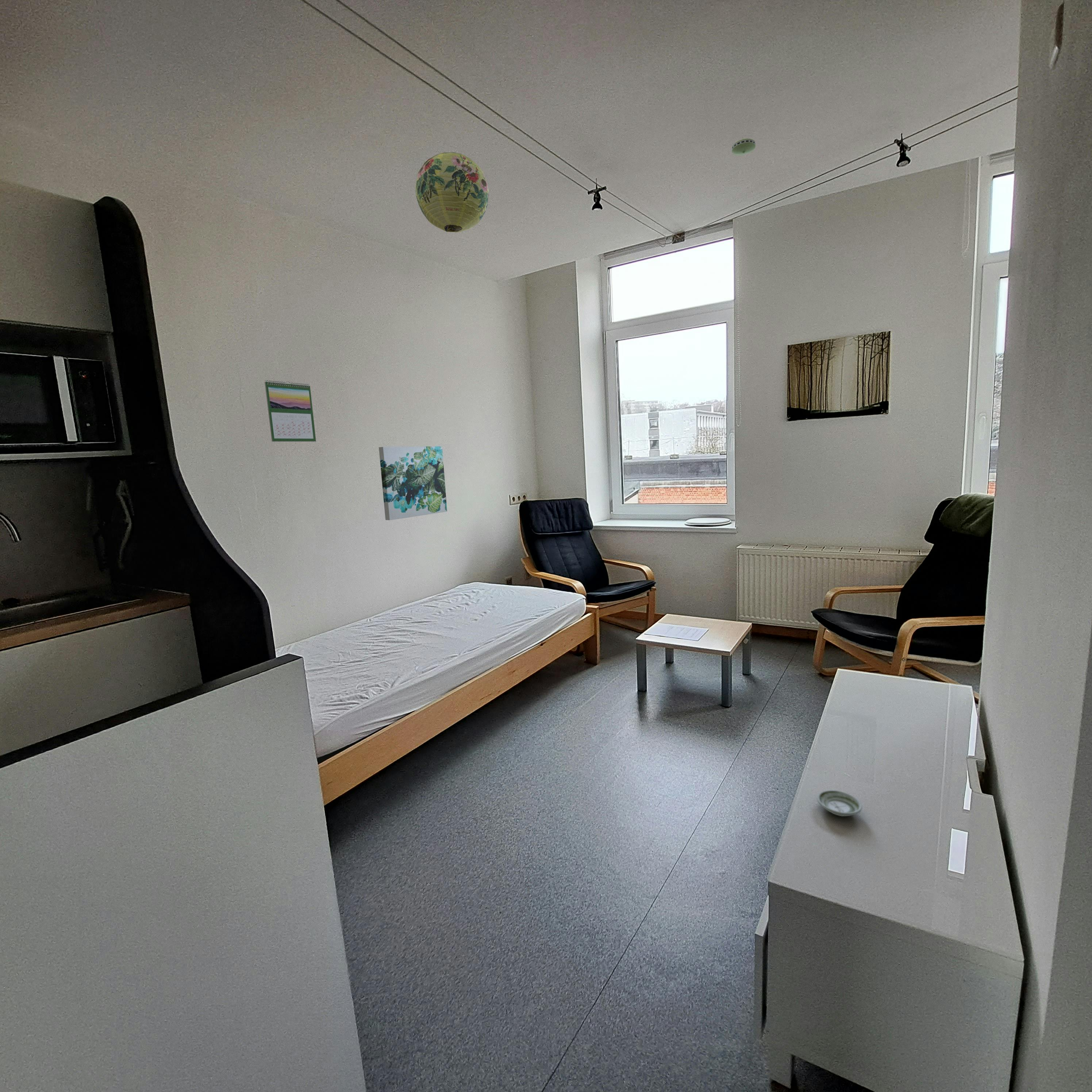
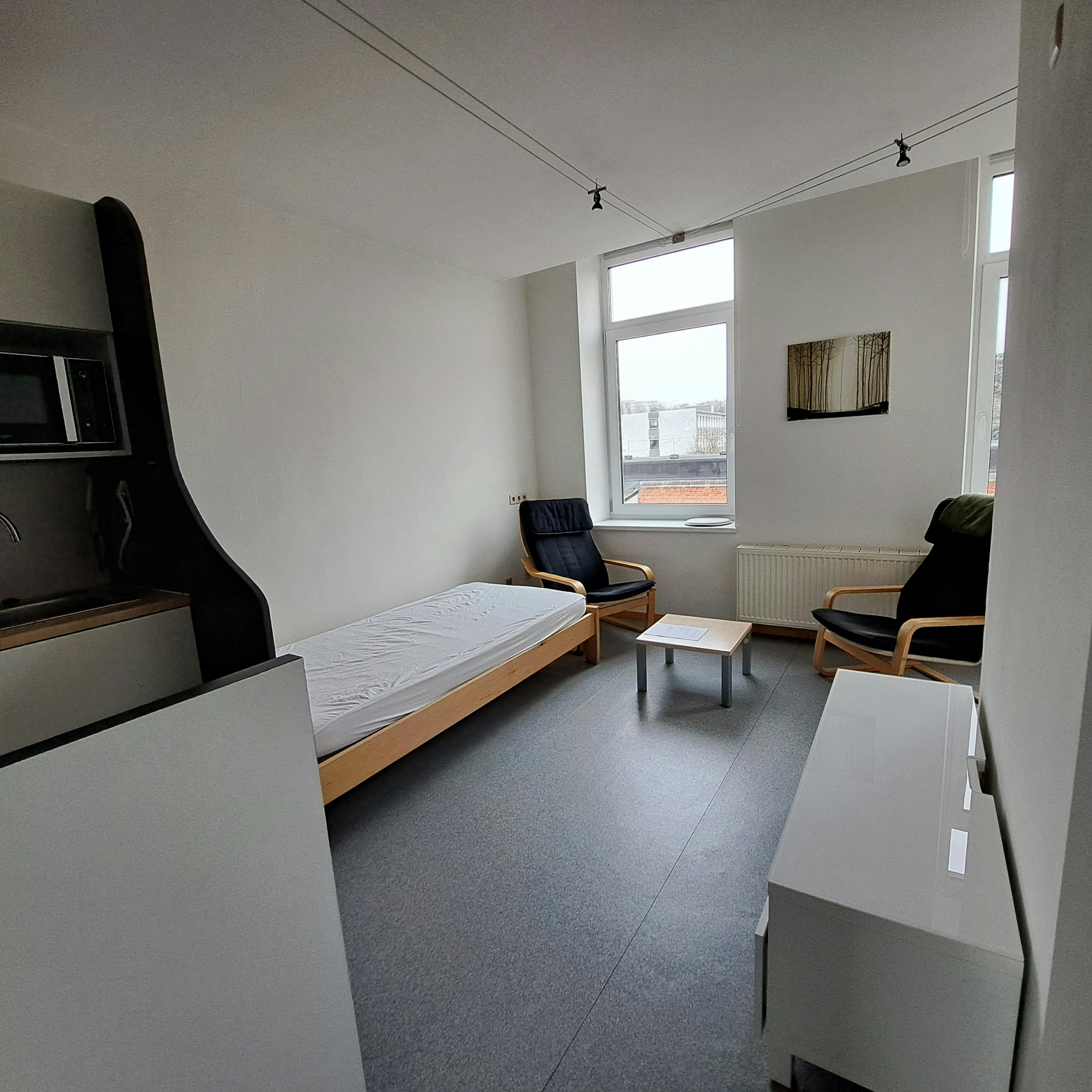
- smoke detector [731,138,756,155]
- saucer [816,790,862,817]
- paper lantern [415,152,489,233]
- calendar [264,380,316,442]
- wall art [378,446,447,520]
